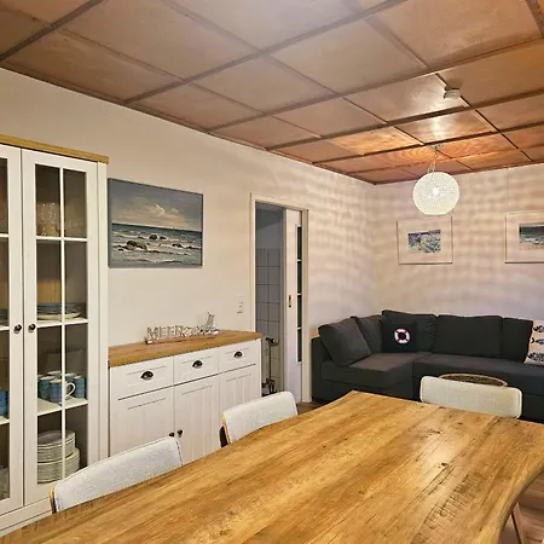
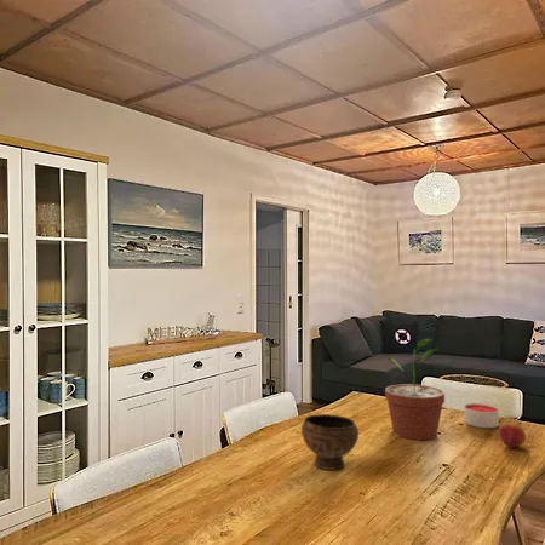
+ fruit [498,421,527,448]
+ bowl [300,413,360,471]
+ candle [464,402,500,429]
+ potted plant [384,338,446,441]
